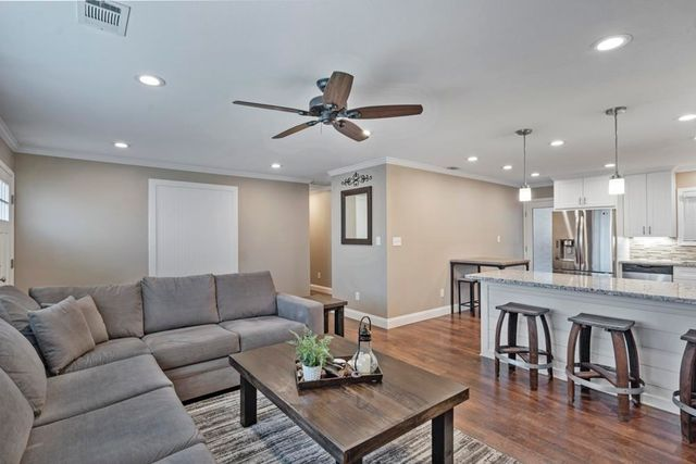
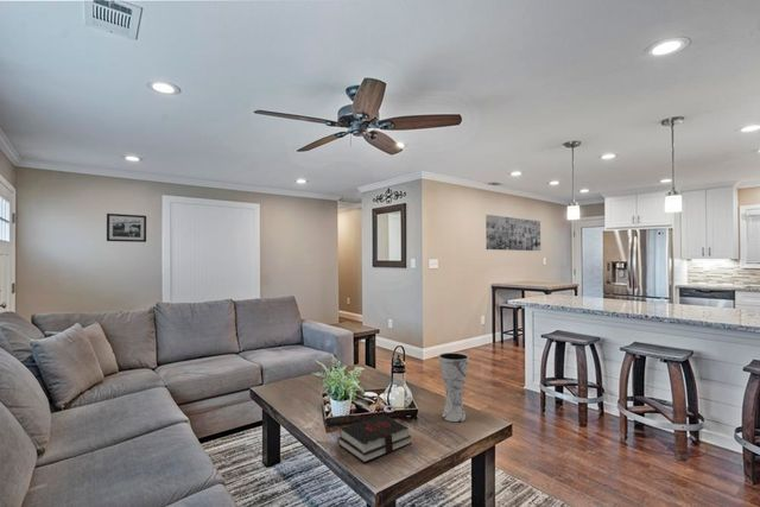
+ vase [437,351,470,423]
+ hardback book [336,414,412,463]
+ picture frame [106,213,147,243]
+ wall art [484,214,542,252]
